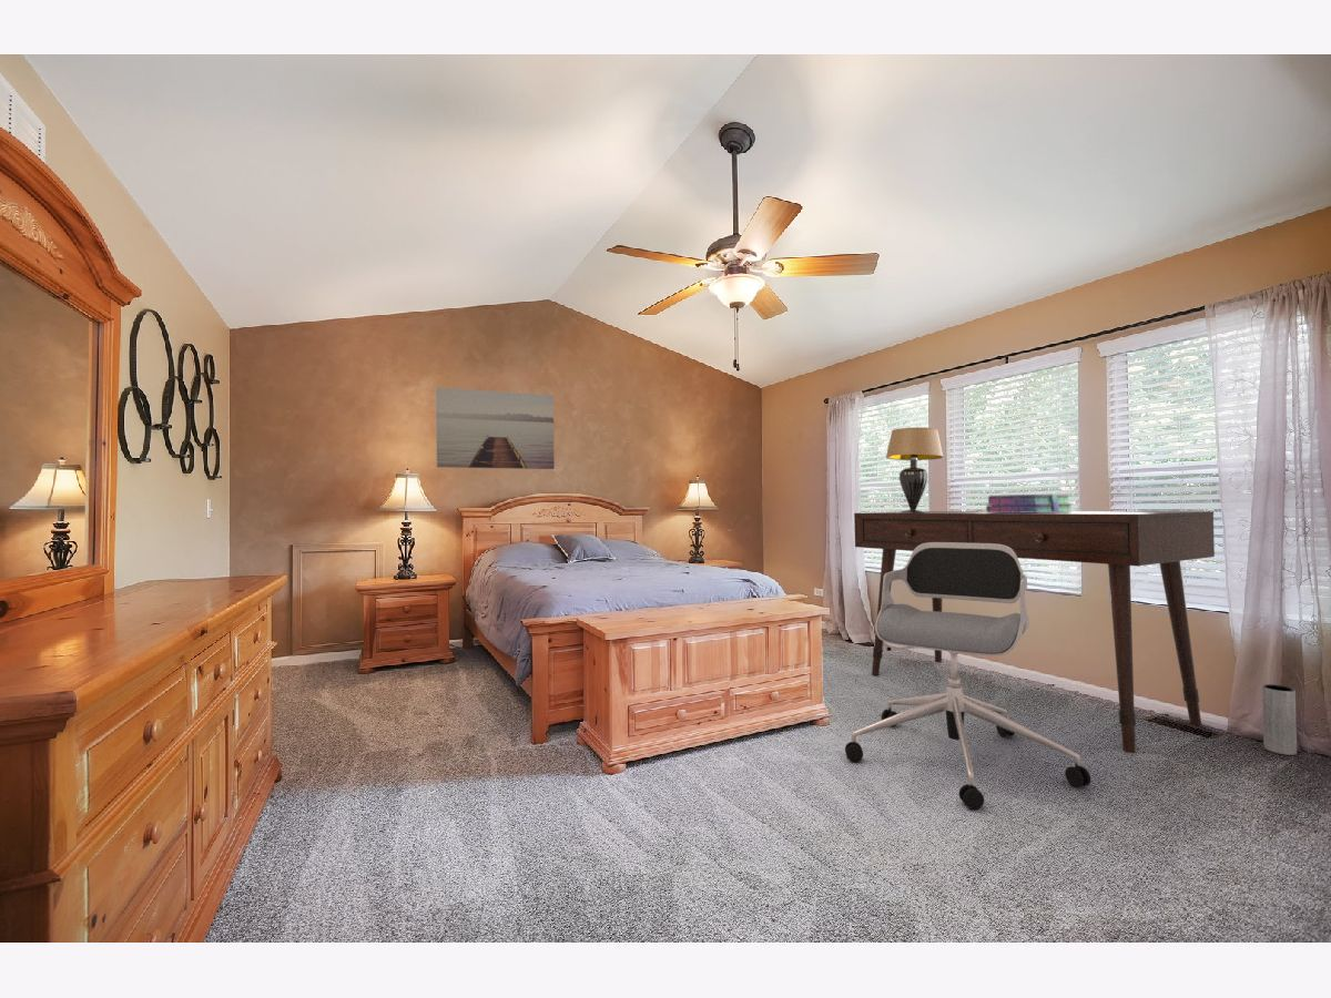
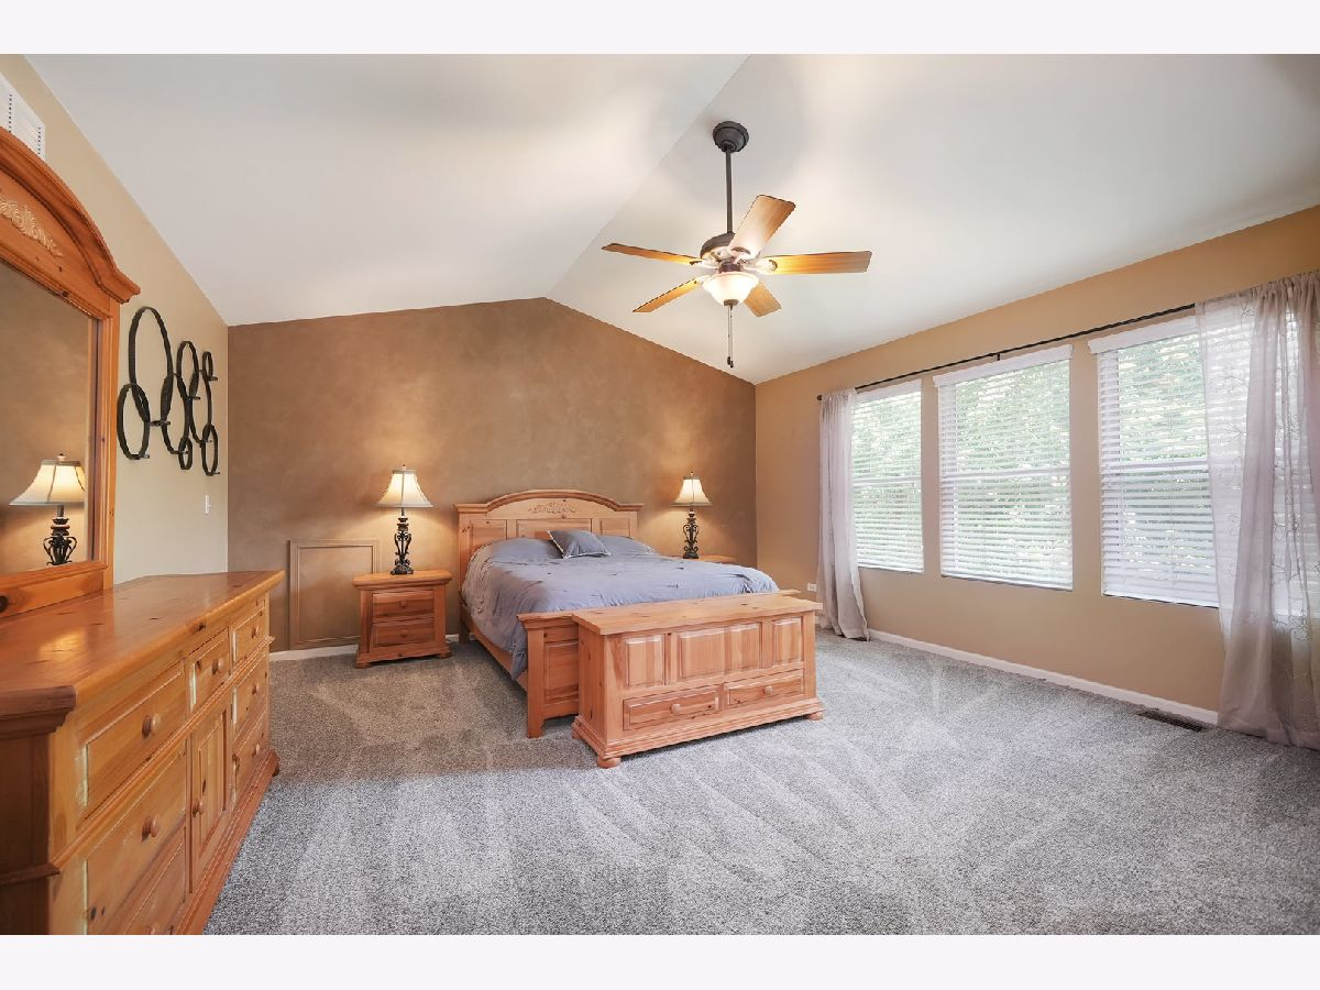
- stack of books [985,493,1073,512]
- wall art [435,386,556,470]
- table lamp [885,426,944,512]
- office chair [844,542,1093,811]
- vase [1261,683,1298,756]
- desk [853,510,1216,754]
